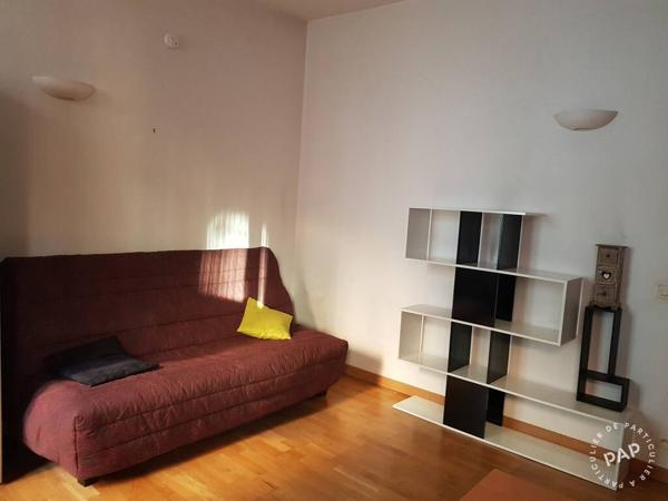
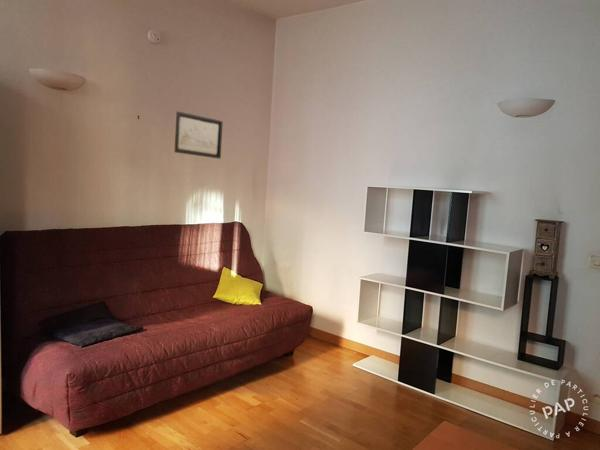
+ wall art [174,110,224,160]
